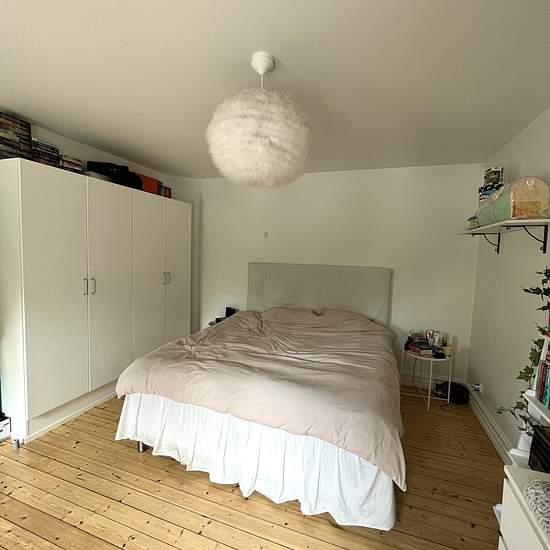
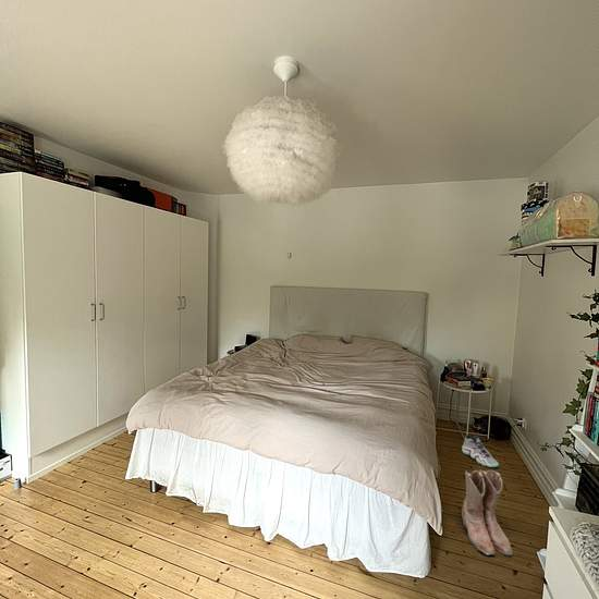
+ boots [461,468,514,557]
+ sneaker [461,432,500,468]
